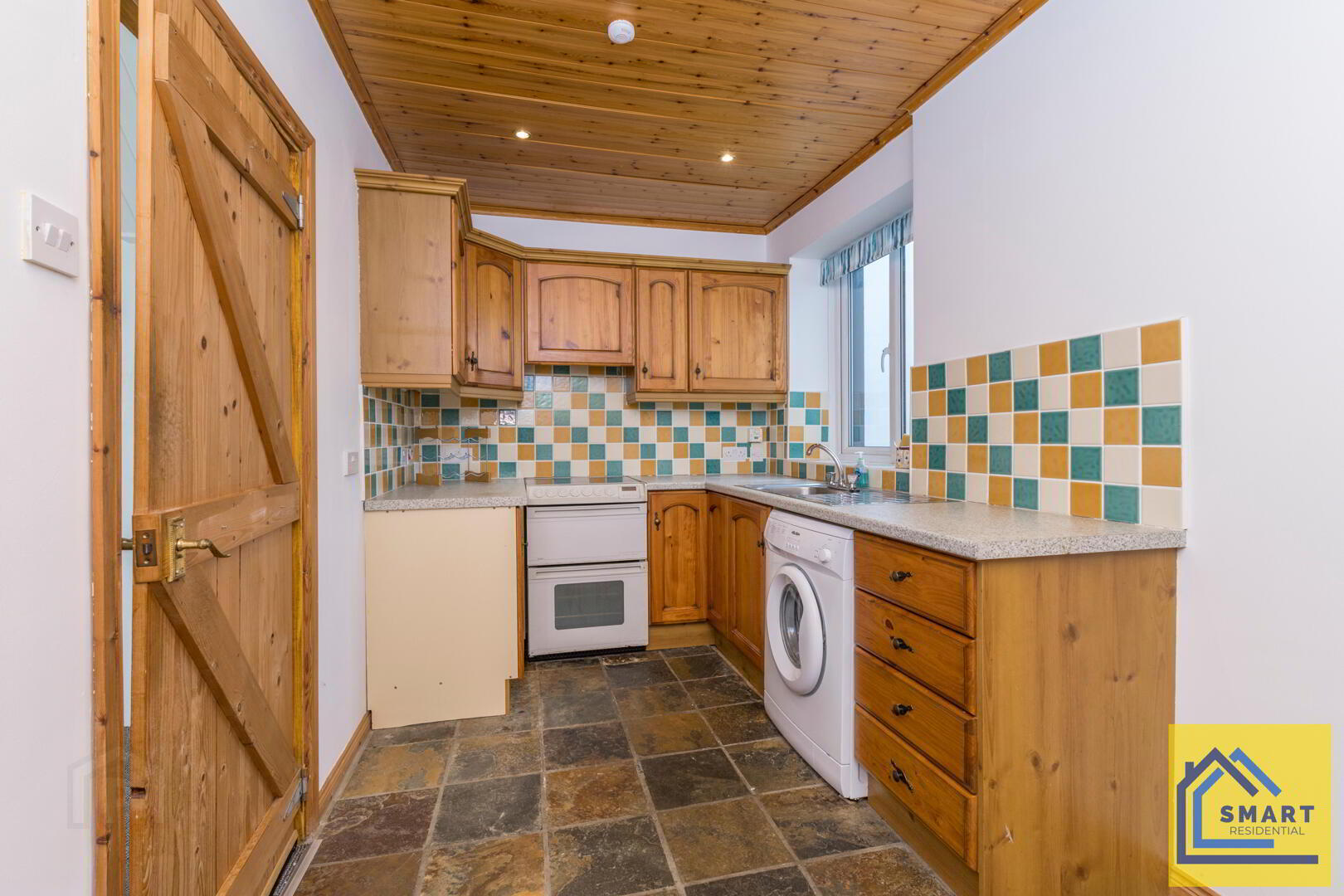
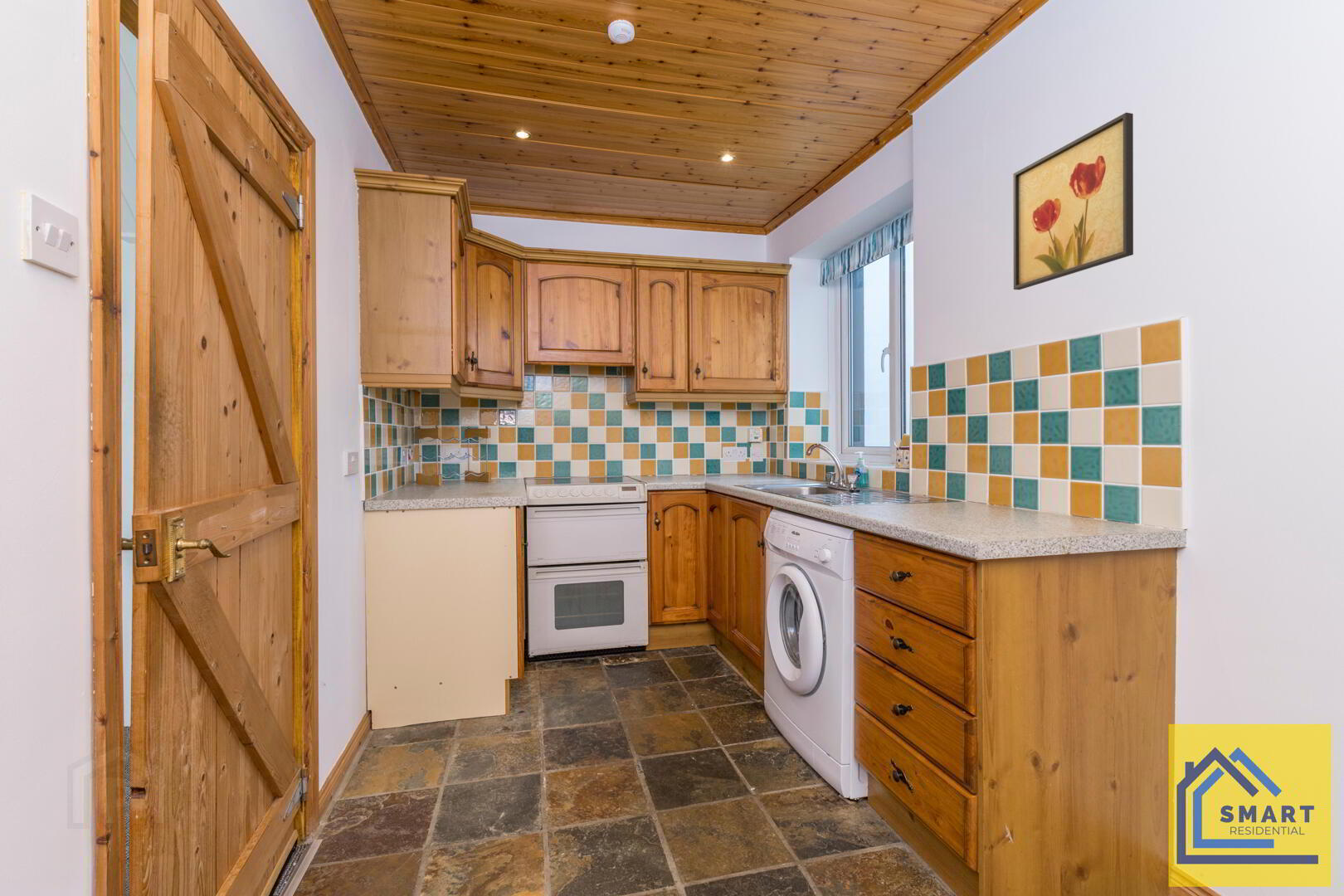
+ wall art [1012,112,1134,290]
